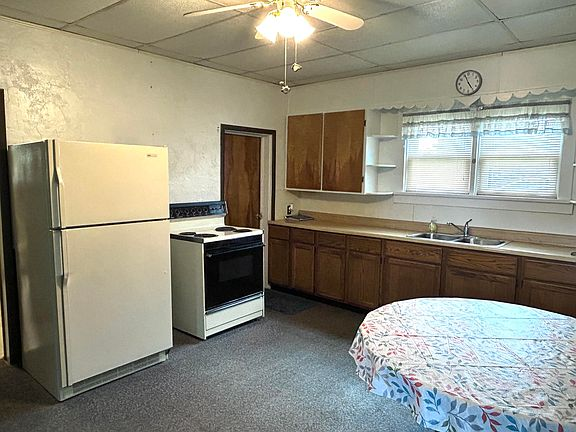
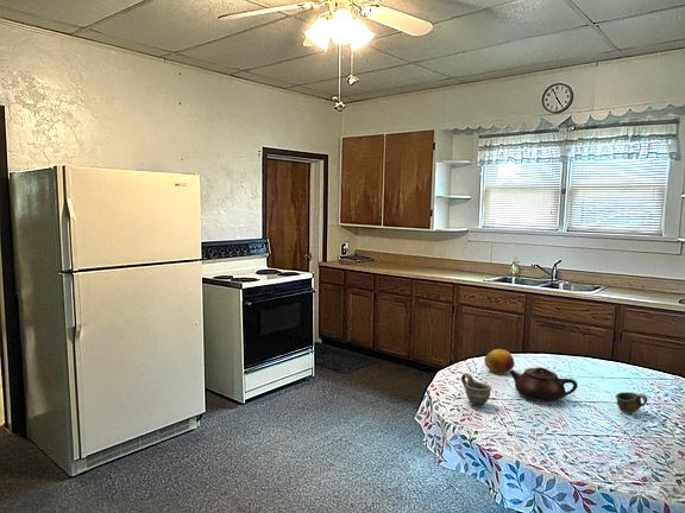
+ cup [615,391,648,414]
+ teapot [509,366,579,403]
+ fruit [483,348,515,374]
+ cup [460,372,492,407]
